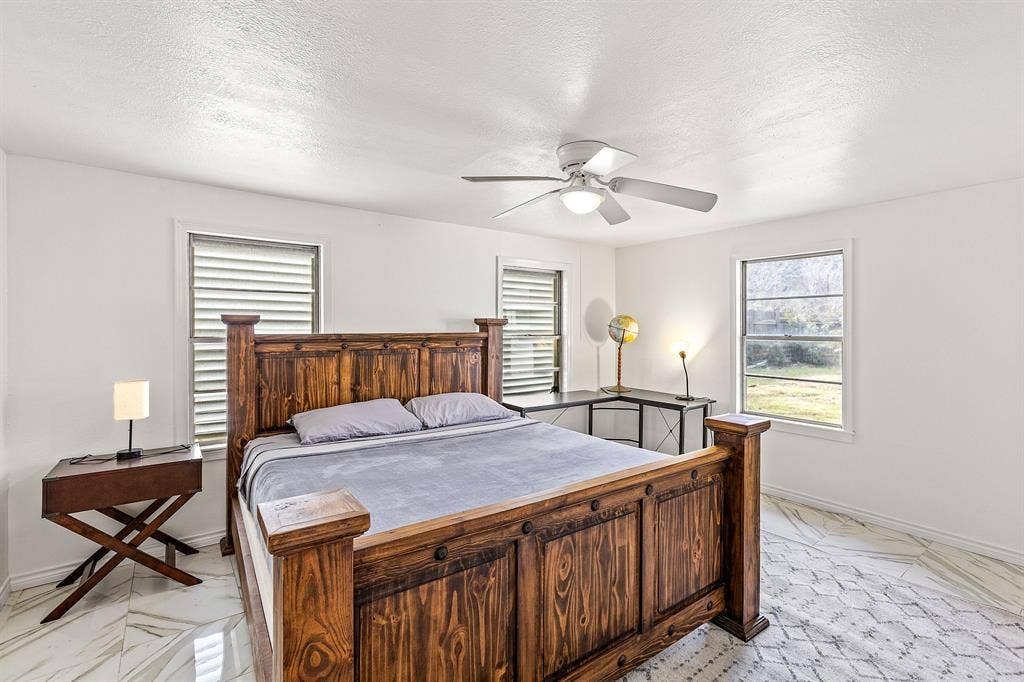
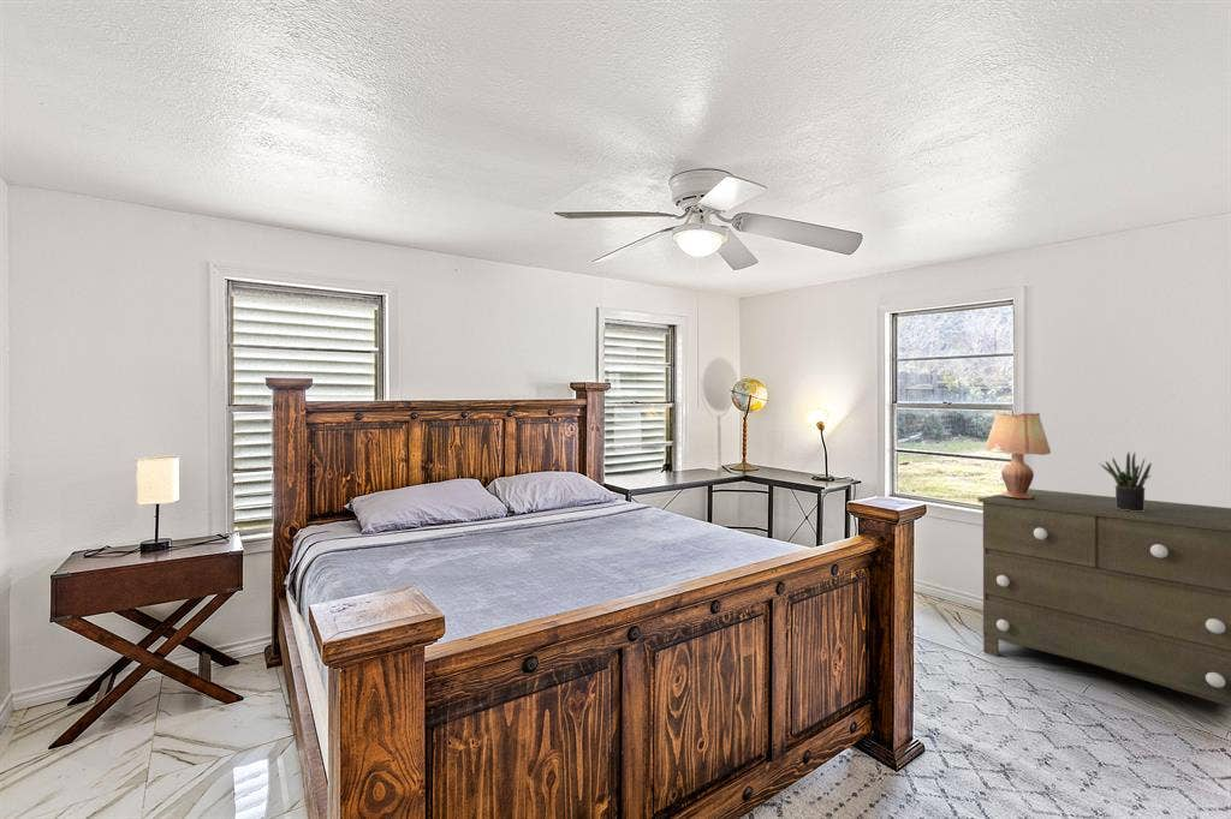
+ potted plant [1099,452,1153,512]
+ dresser [977,488,1231,707]
+ lamp [983,412,1052,498]
